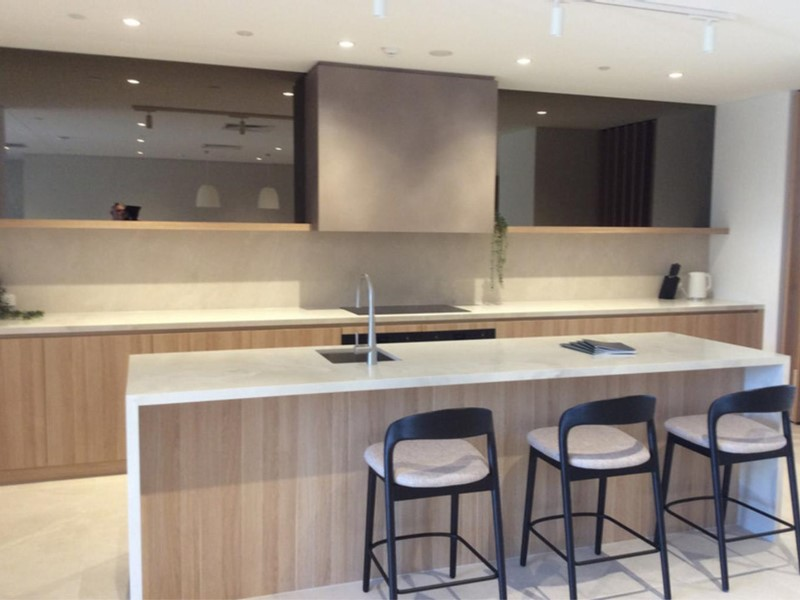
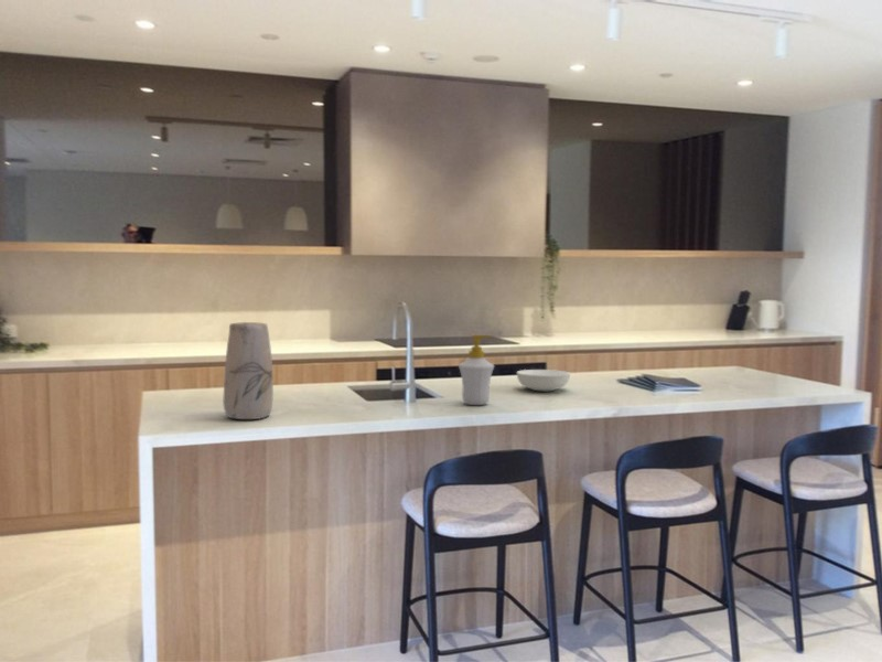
+ vase [222,321,275,420]
+ serving bowl [516,369,571,392]
+ soap bottle [458,333,495,406]
